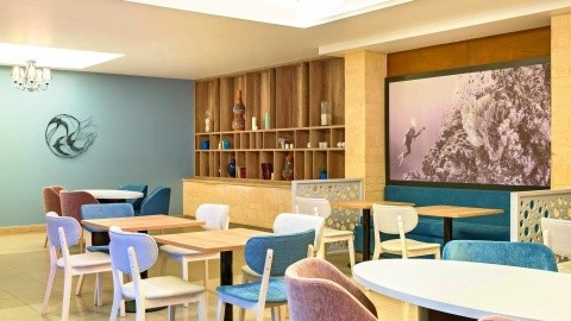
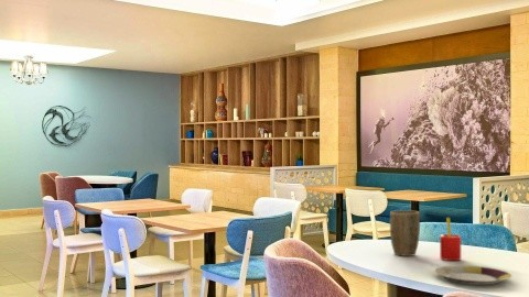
+ plant pot [389,209,421,257]
+ plate [433,264,512,286]
+ straw [439,217,462,262]
